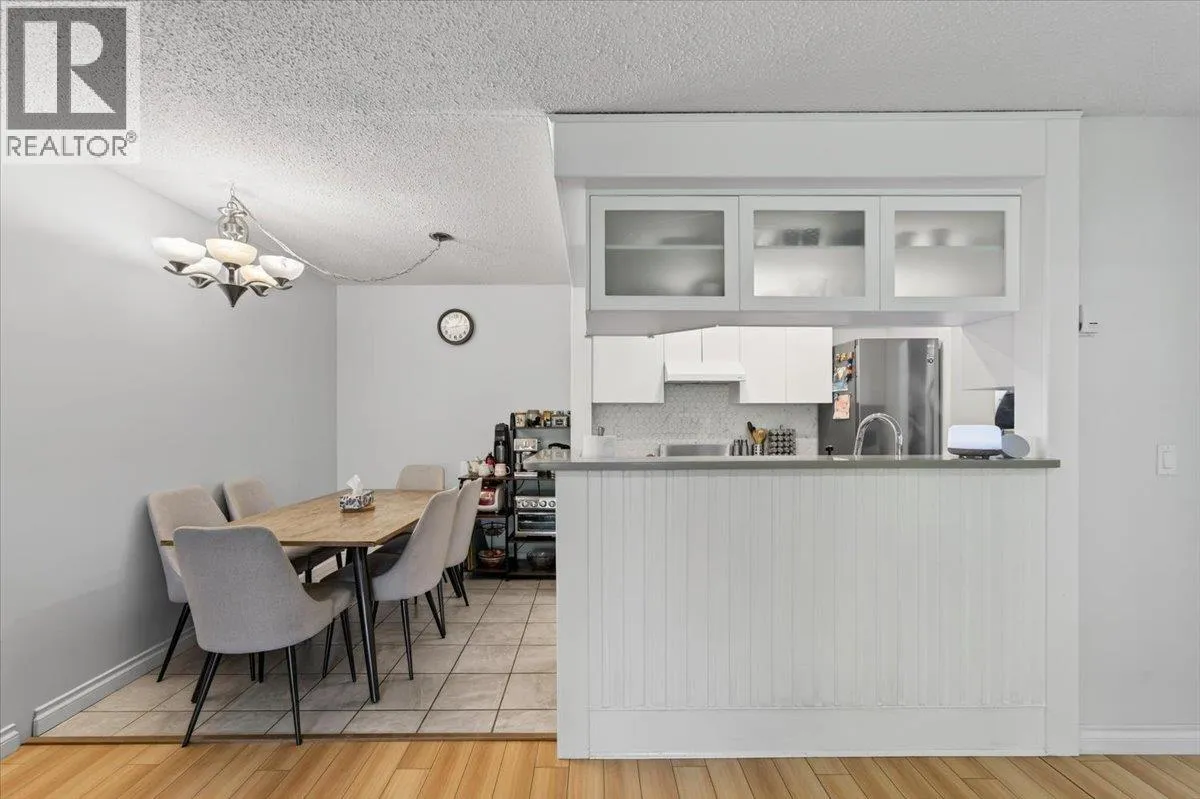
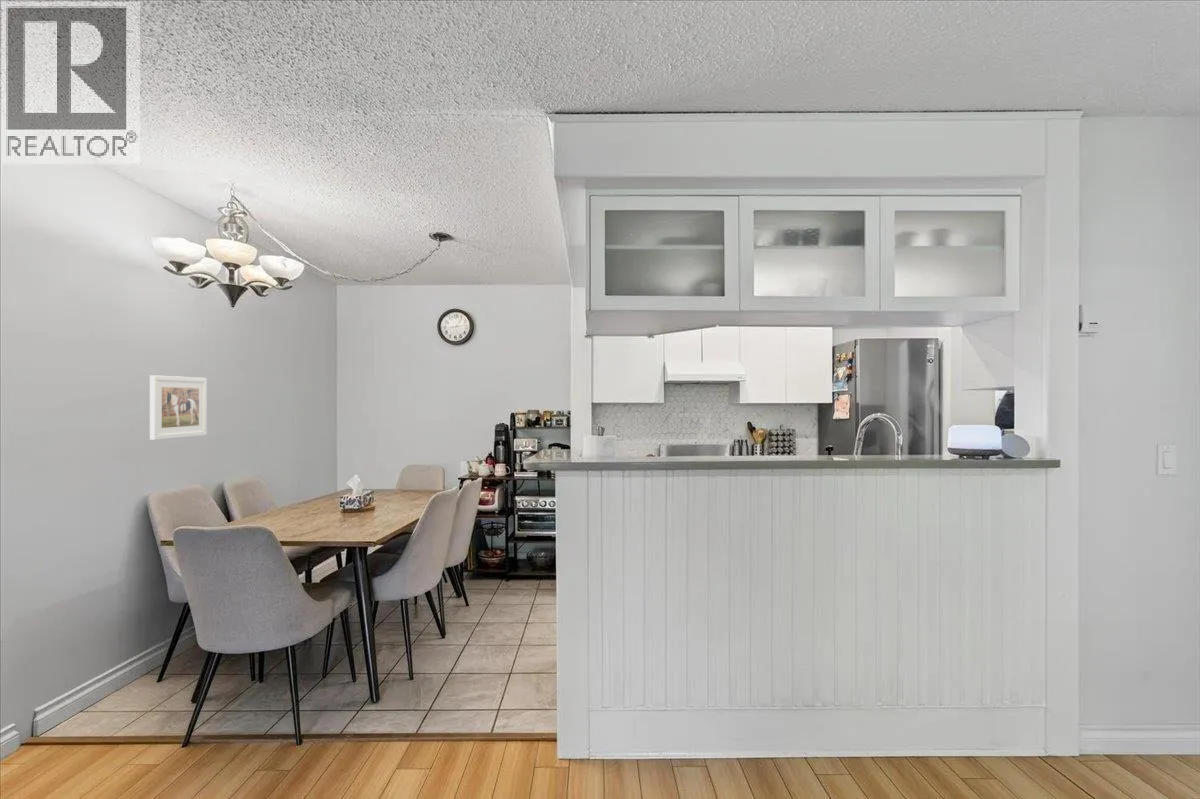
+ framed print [149,374,208,441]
